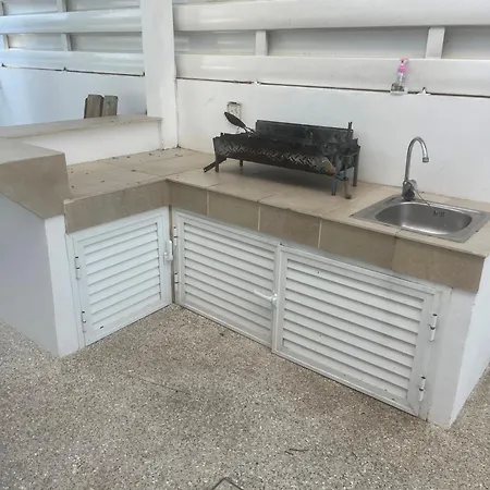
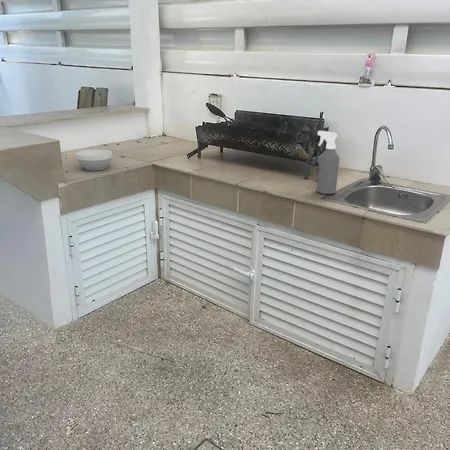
+ spray bottle [316,130,340,195]
+ bowl [75,148,113,172]
